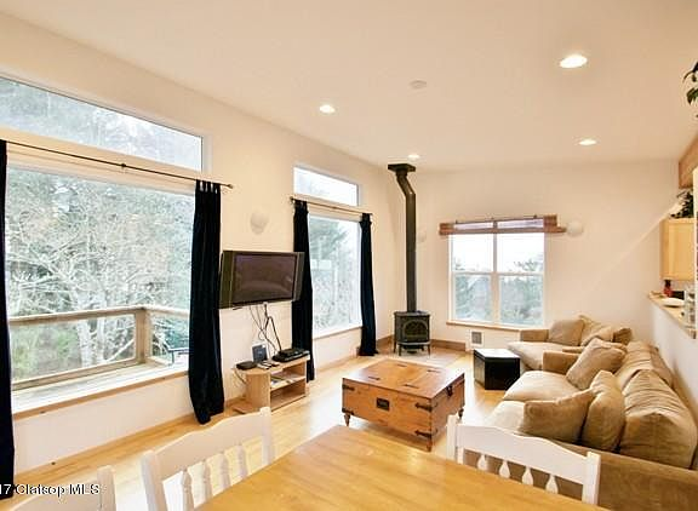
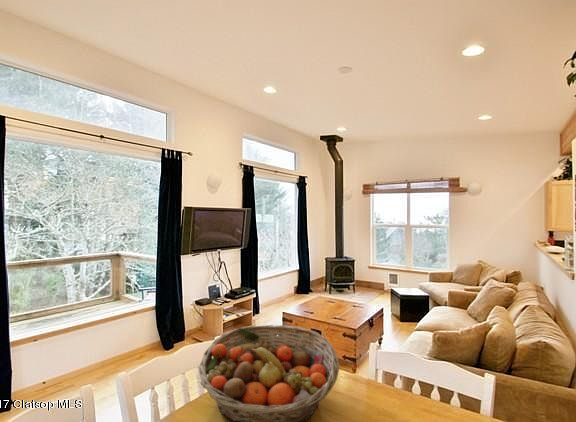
+ fruit basket [197,324,340,422]
